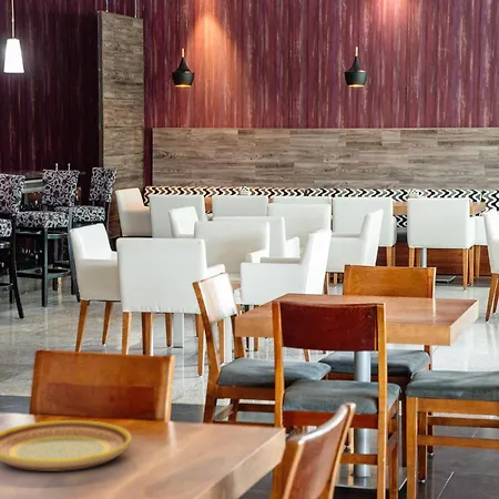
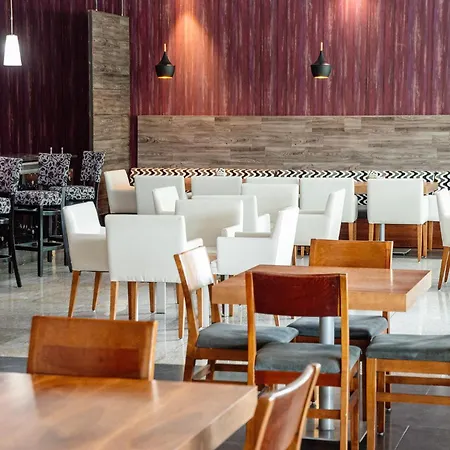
- plate [0,419,133,472]
